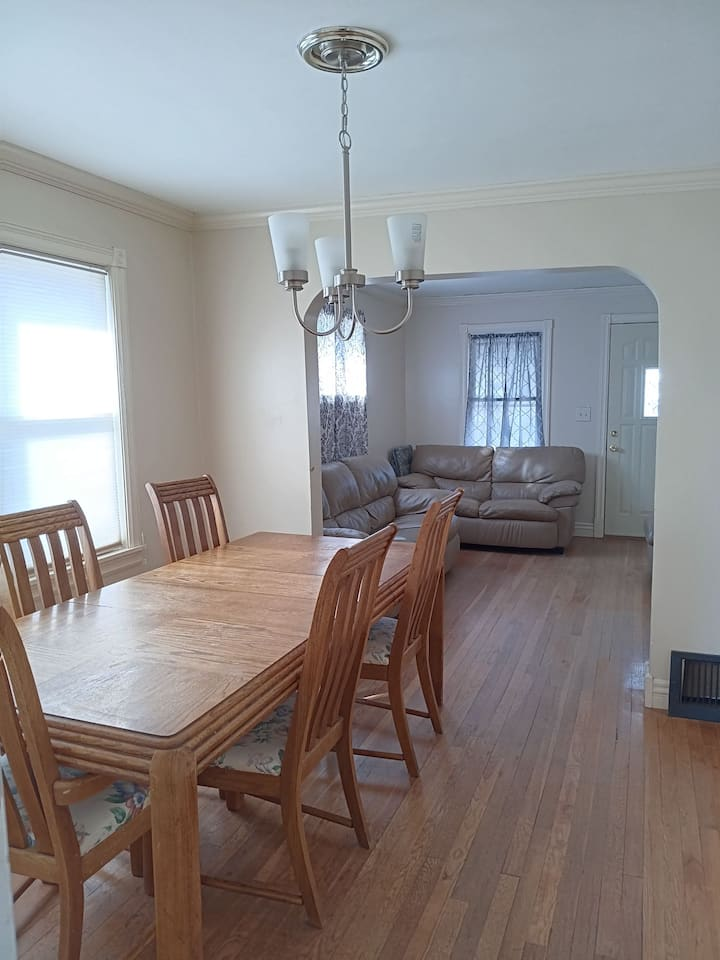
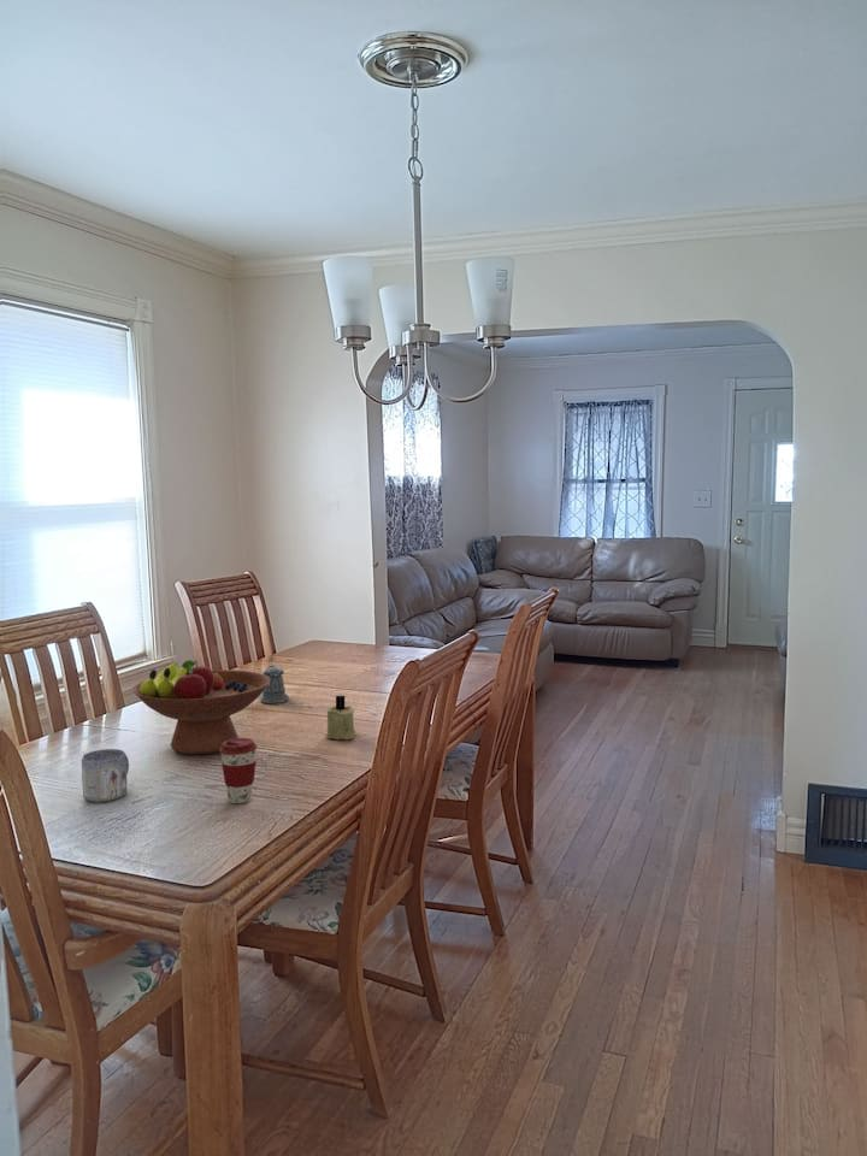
+ mug [81,748,130,803]
+ fruit bowl [131,659,270,755]
+ candle [325,695,356,741]
+ coffee cup [218,737,258,804]
+ pepper shaker [258,663,290,704]
